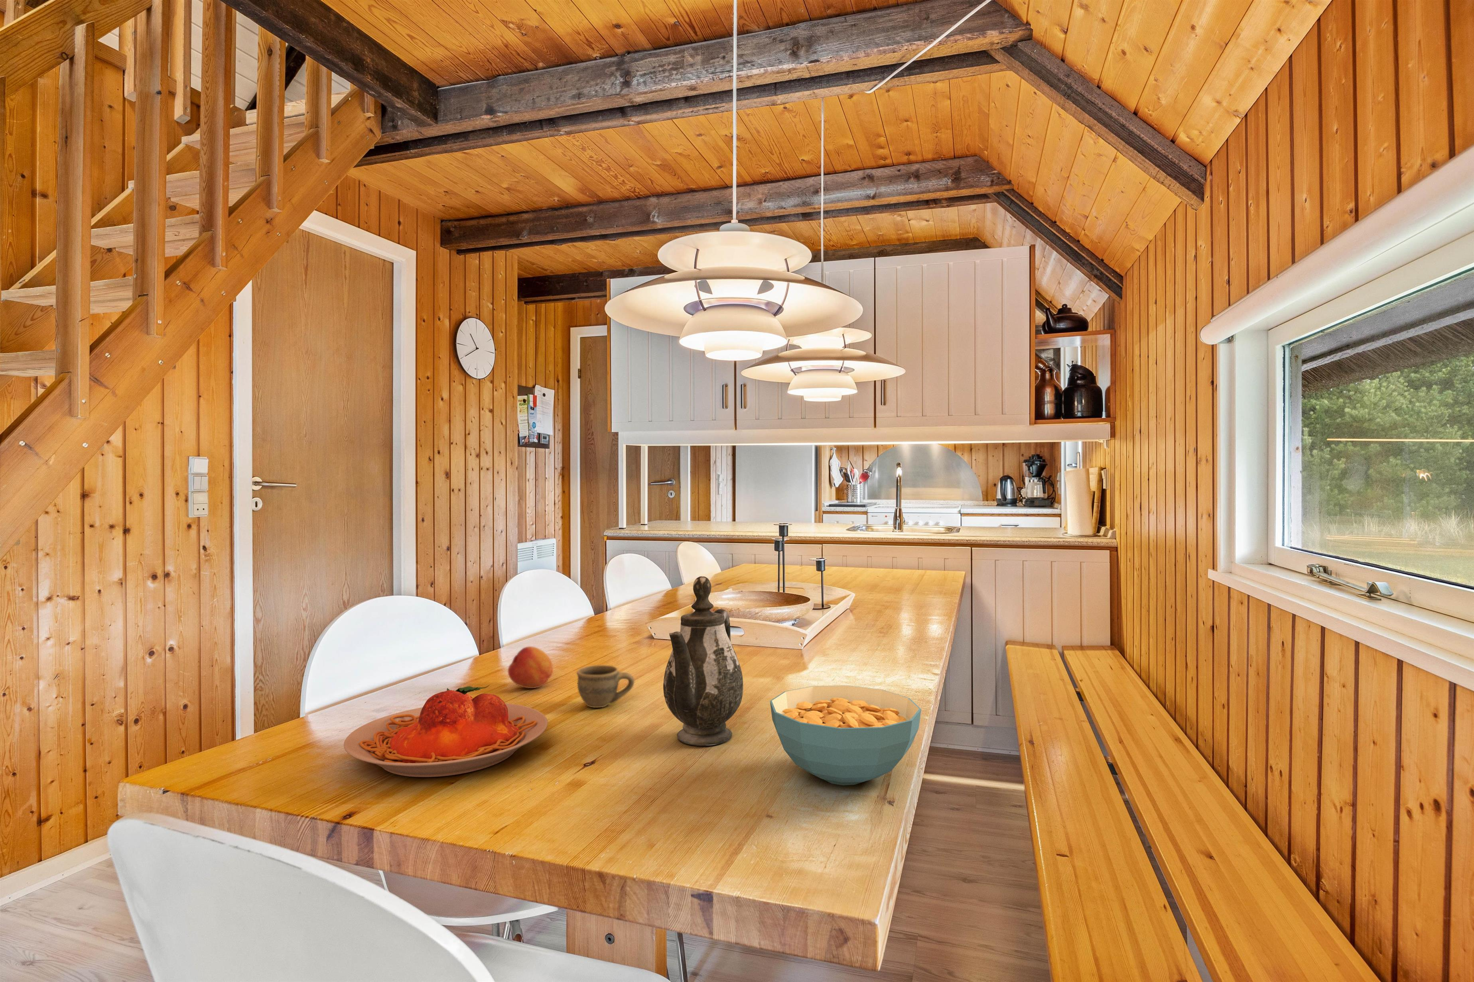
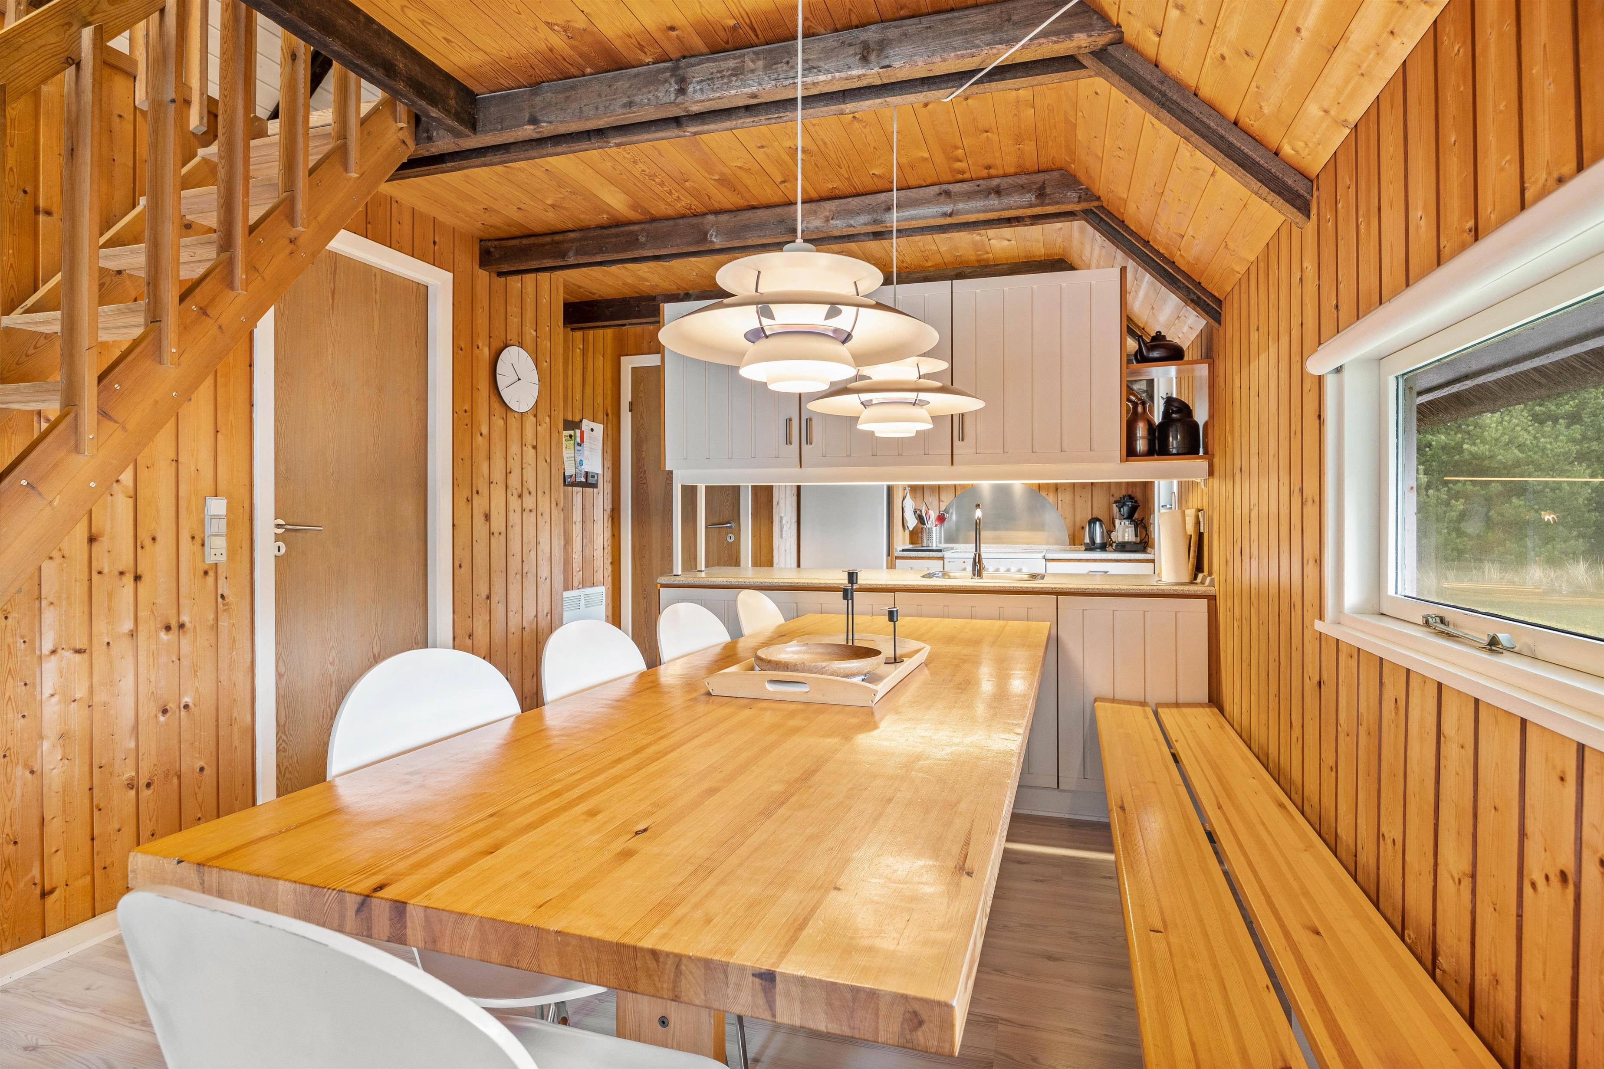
- plate [343,685,548,777]
- fruit [508,646,553,688]
- cup [576,665,635,708]
- cereal bowl [770,685,921,786]
- teapot [662,575,744,746]
